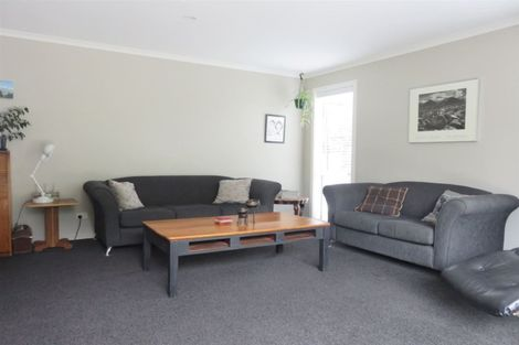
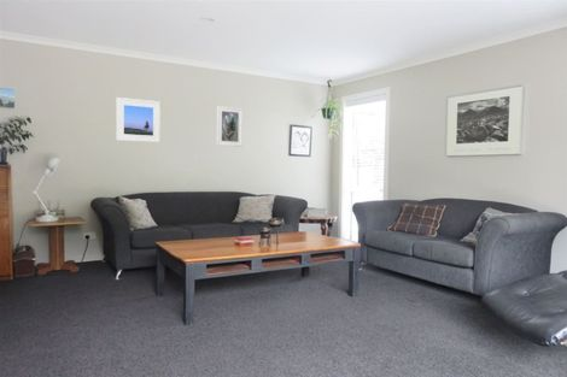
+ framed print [116,96,162,143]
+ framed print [216,105,244,148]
